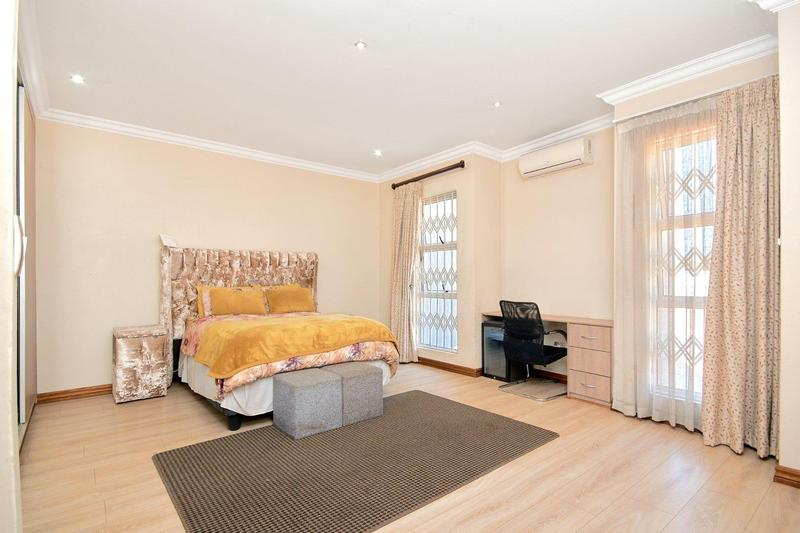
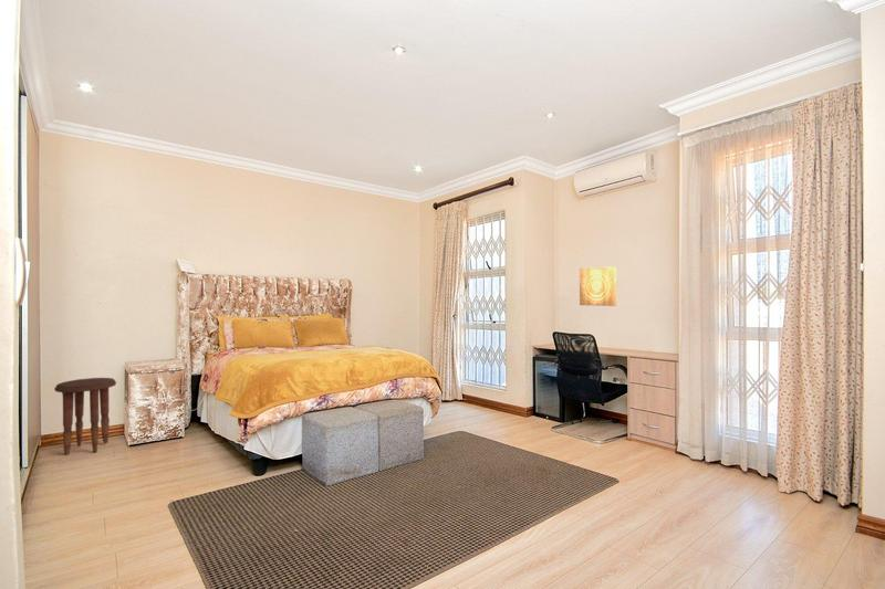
+ wall art [579,265,617,307]
+ side table [53,377,117,456]
